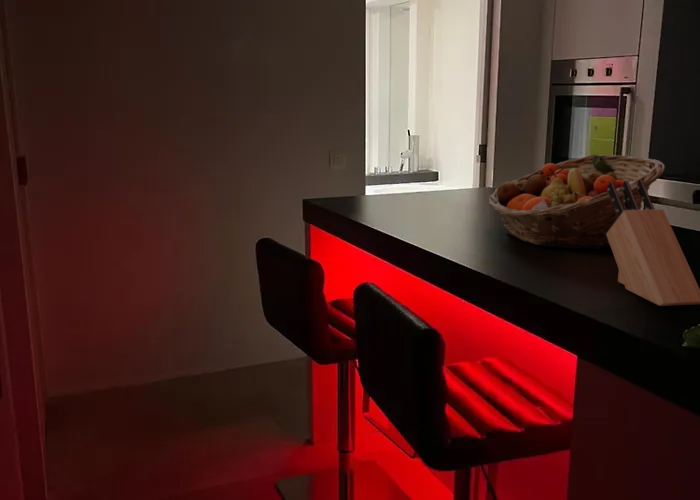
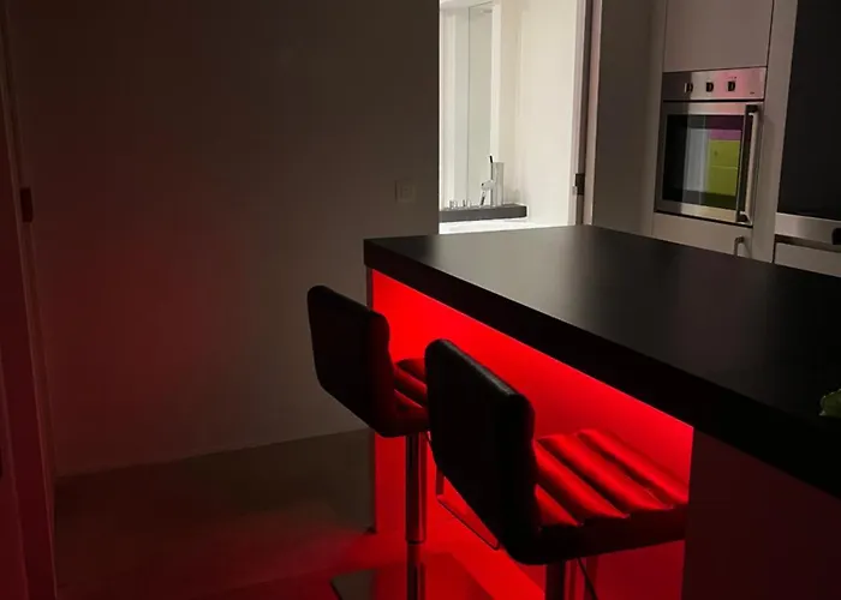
- fruit basket [487,154,666,250]
- knife block [607,180,700,307]
